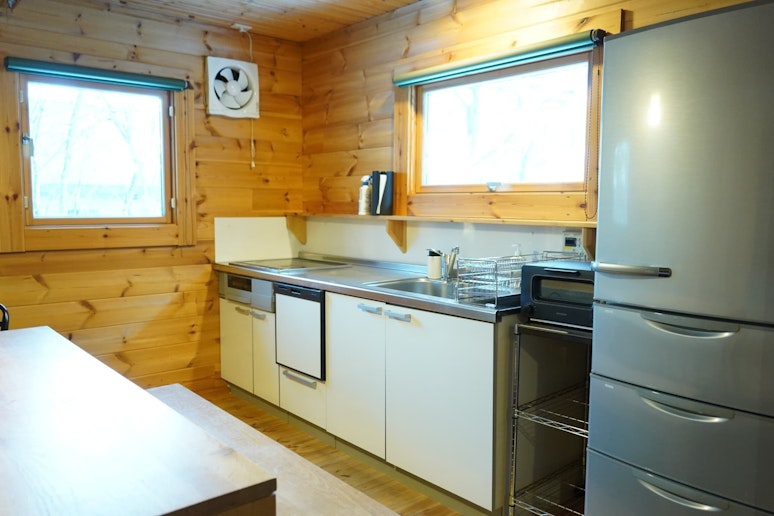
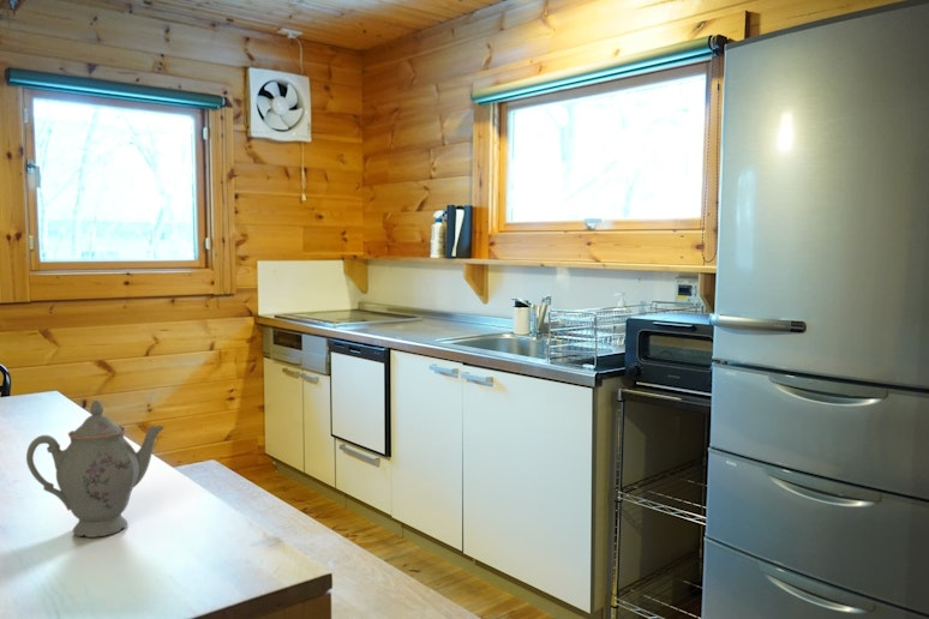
+ chinaware [25,398,166,539]
